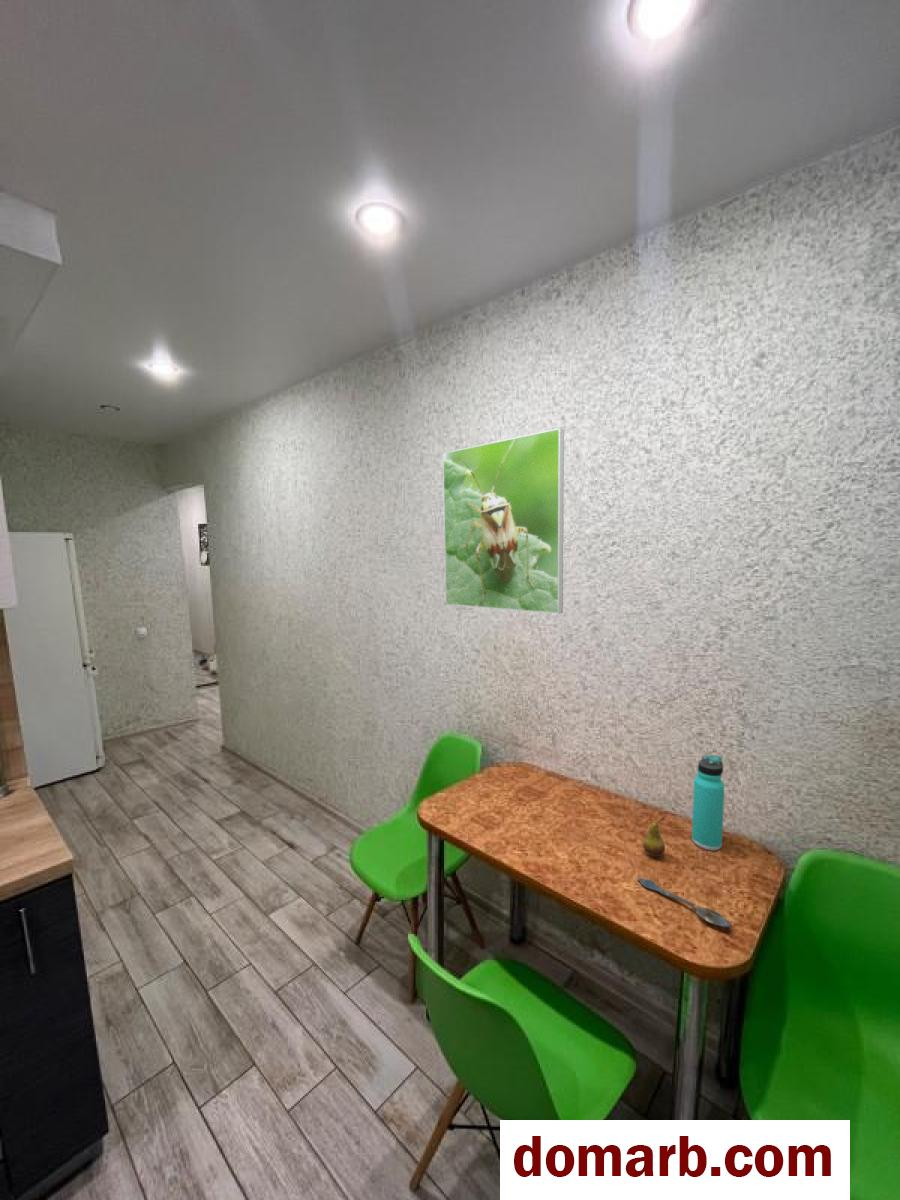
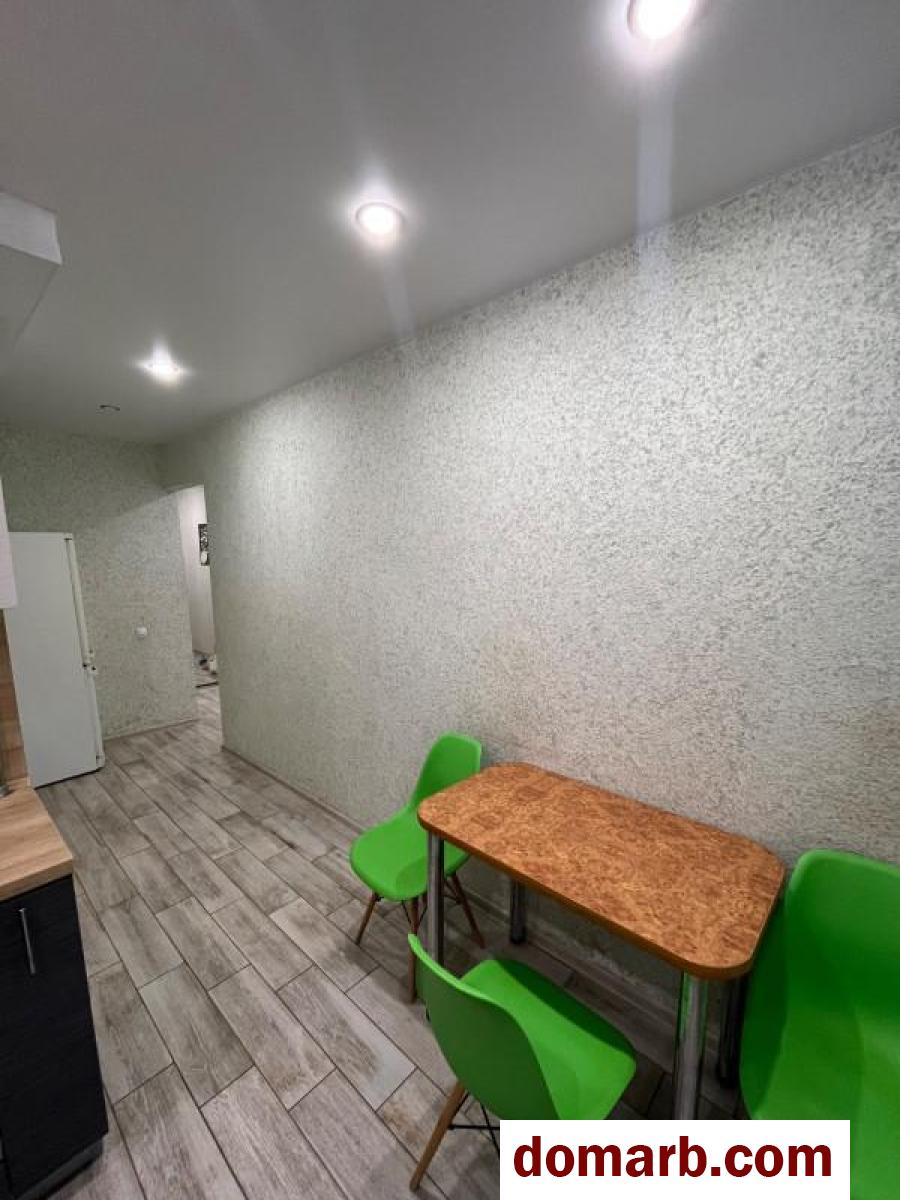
- thermos bottle [691,754,725,852]
- spoon [636,877,732,928]
- fruit [642,817,666,858]
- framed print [442,427,565,615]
